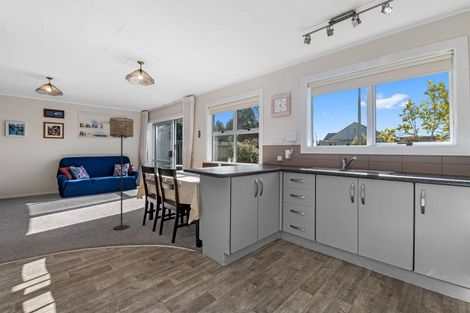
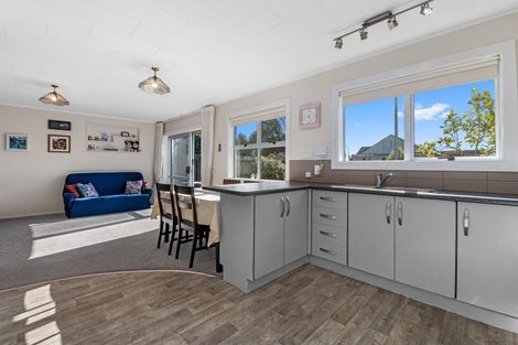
- floor lamp [109,117,135,231]
